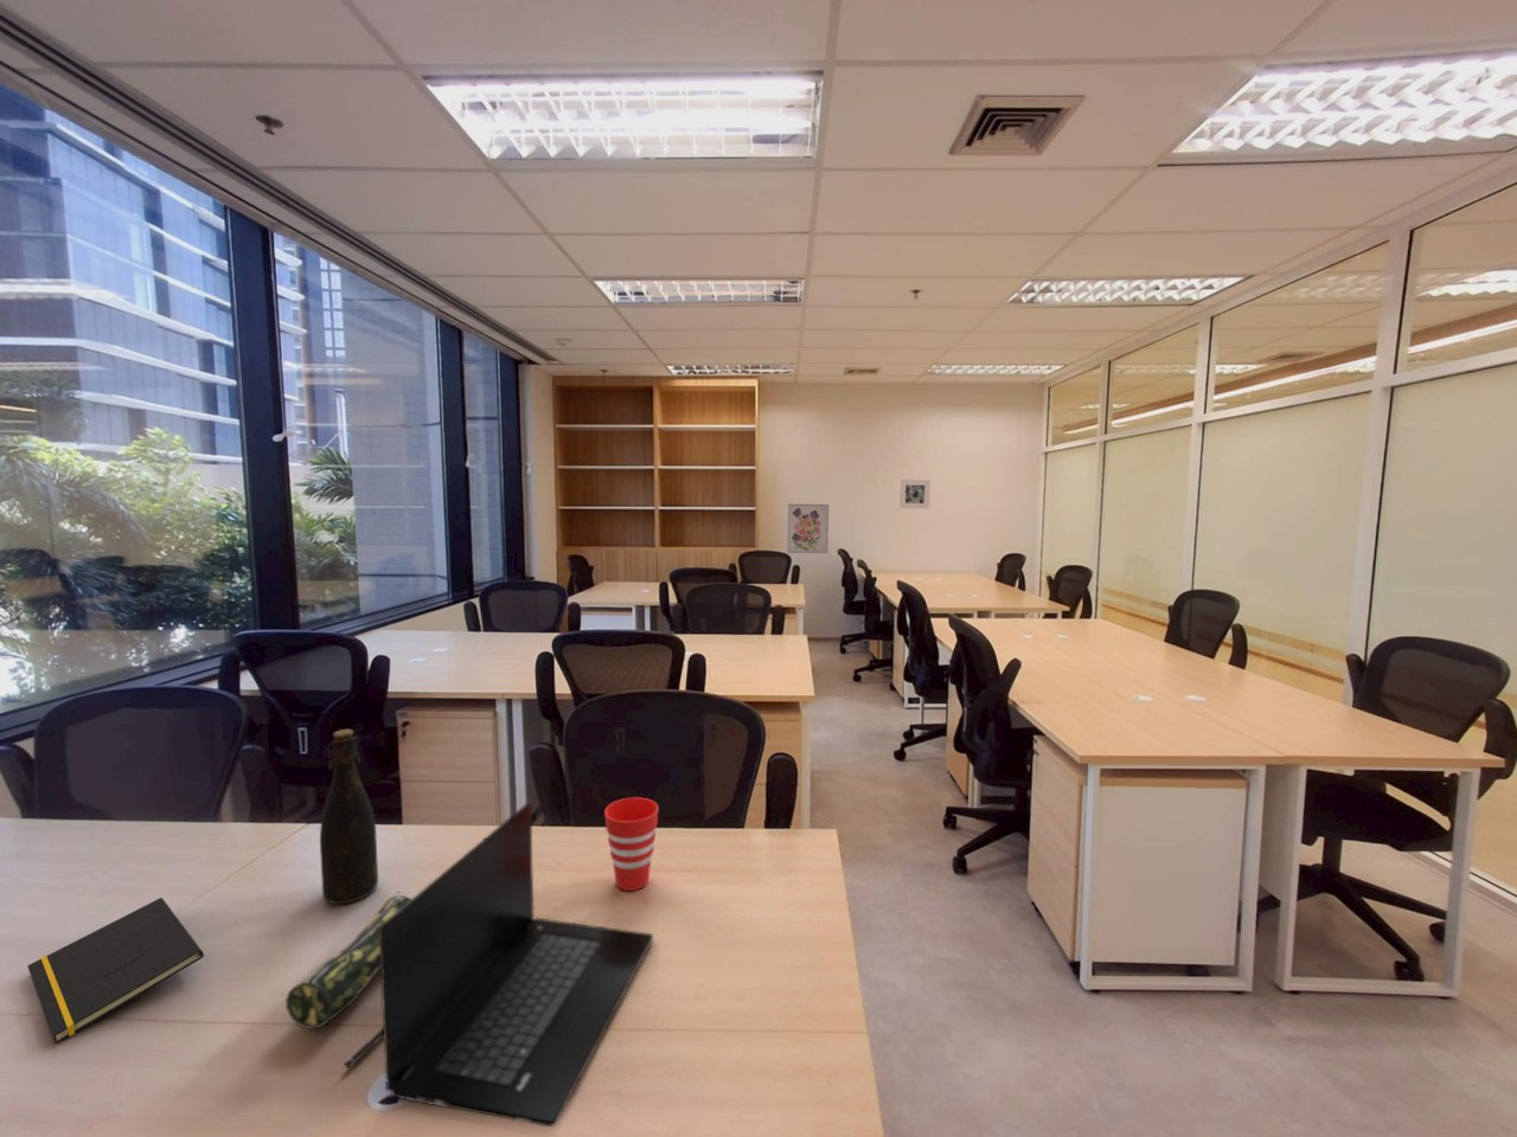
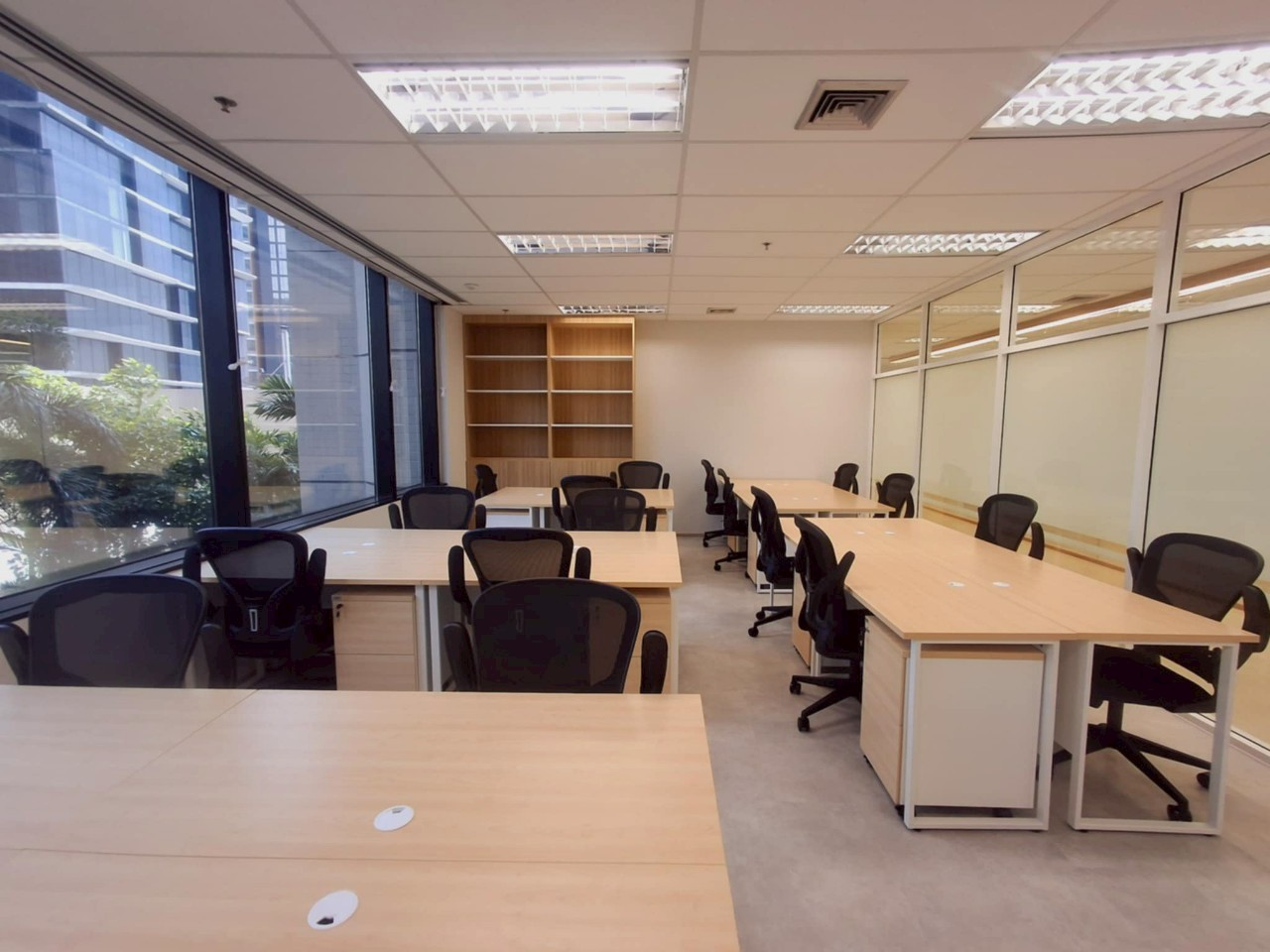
- cup [603,795,659,892]
- wall art [786,503,830,554]
- pencil case [284,891,411,1031]
- laptop [380,801,655,1127]
- notepad [26,897,205,1045]
- pen [344,1027,383,1069]
- bottle [319,729,380,905]
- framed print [898,479,932,509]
